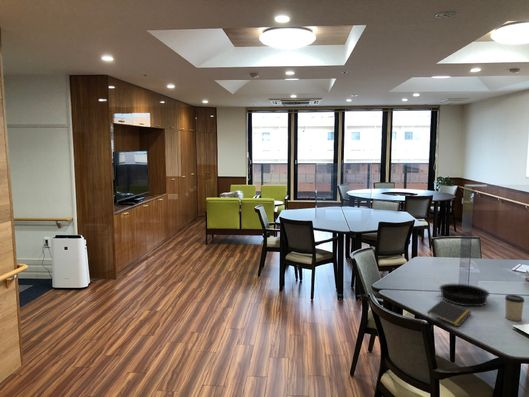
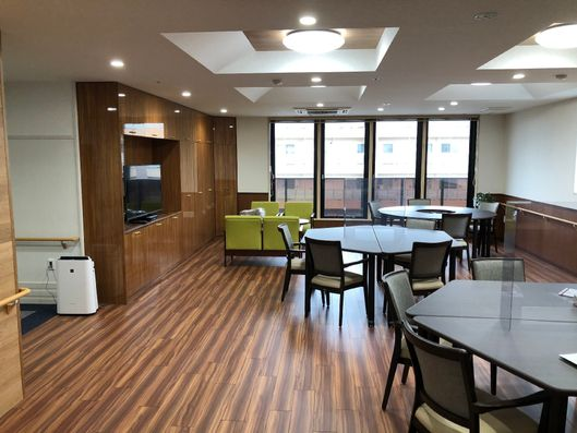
- cup [504,294,525,322]
- baking pan [438,283,491,307]
- notepad [426,299,472,328]
